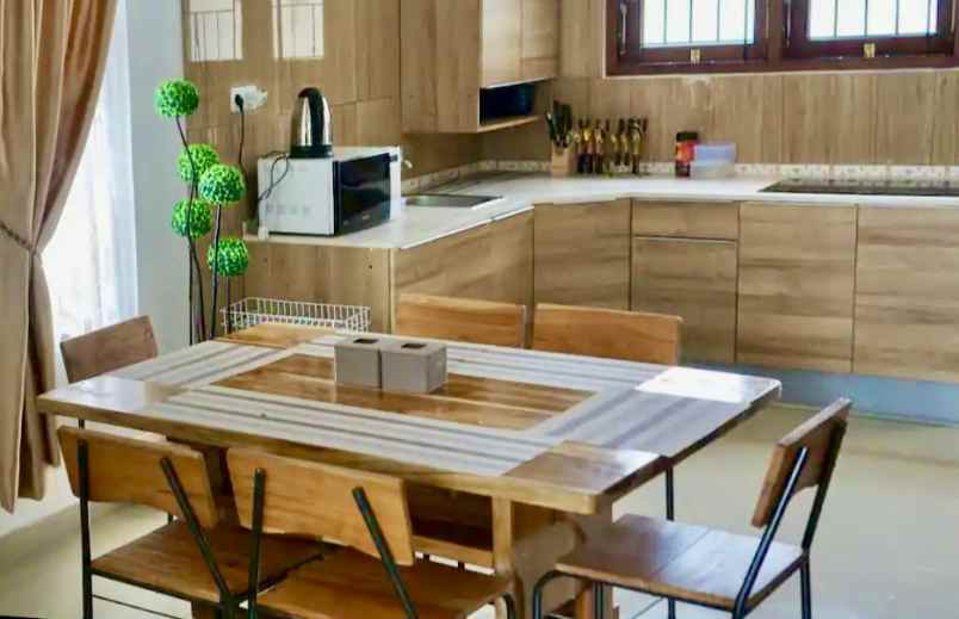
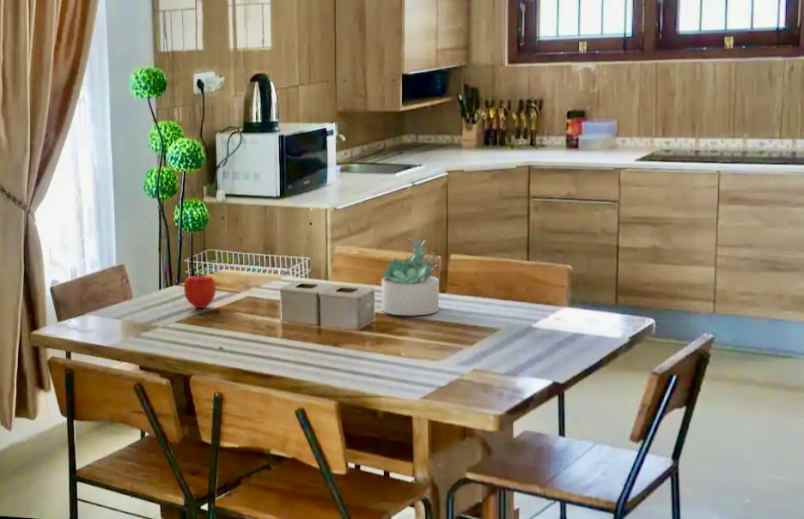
+ succulent plant [381,237,441,316]
+ fruit [183,271,217,309]
